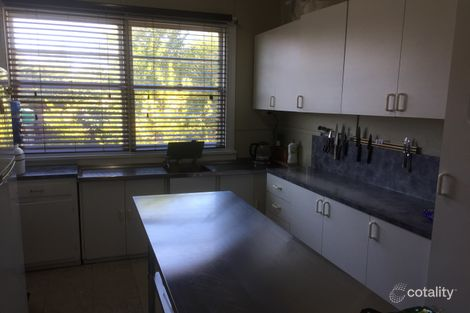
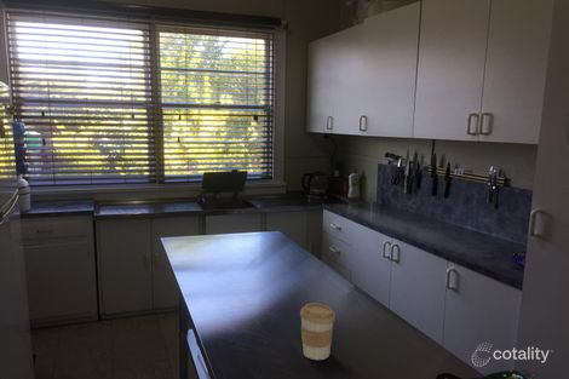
+ coffee cup [299,303,337,361]
